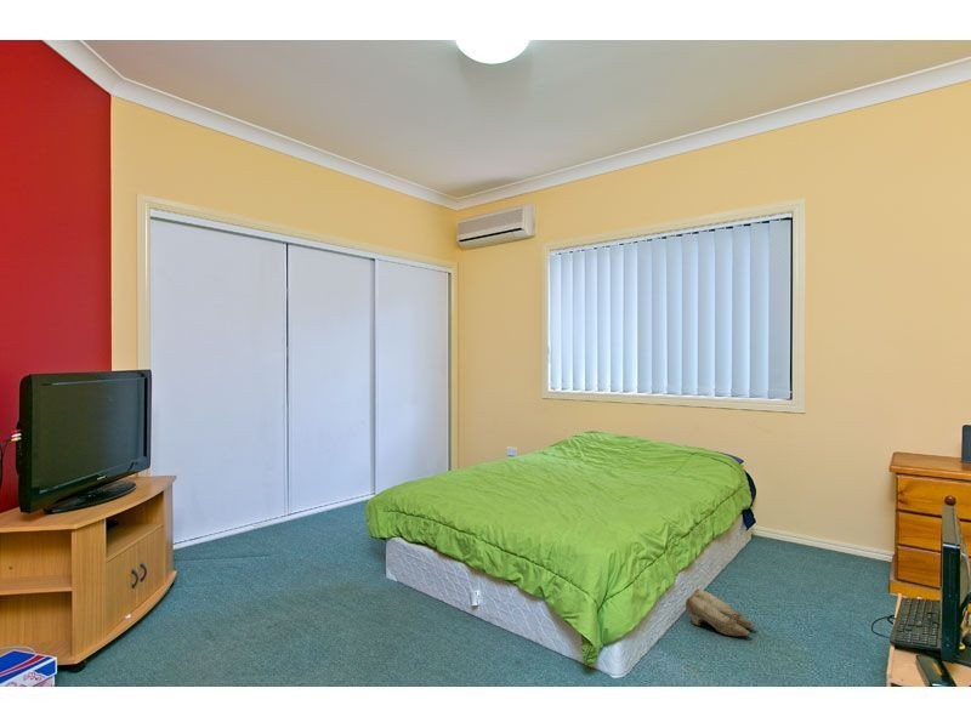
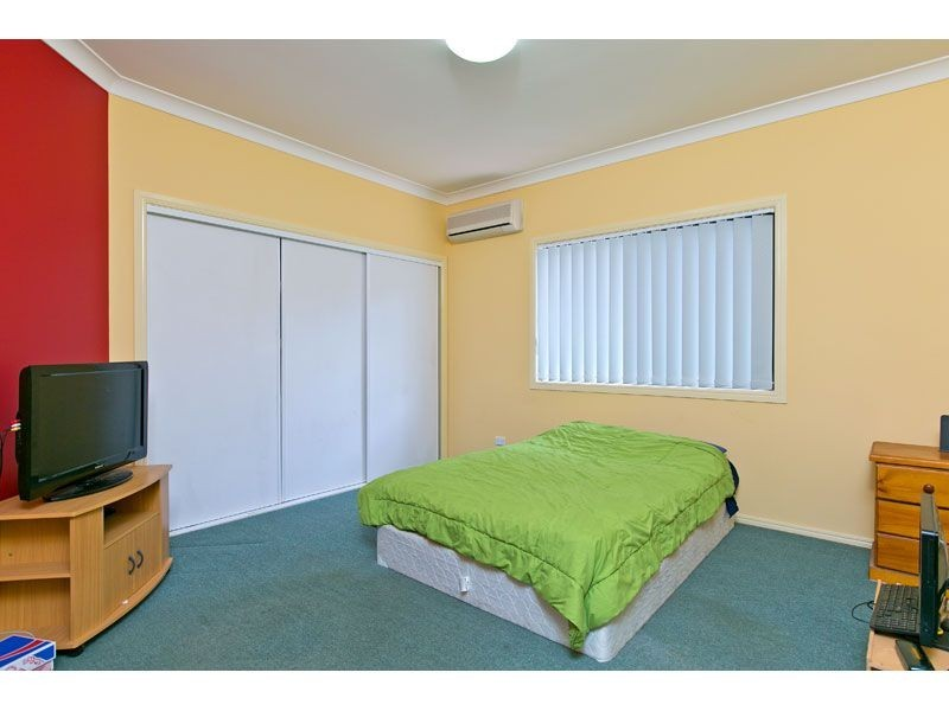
- slippers [685,588,756,637]
